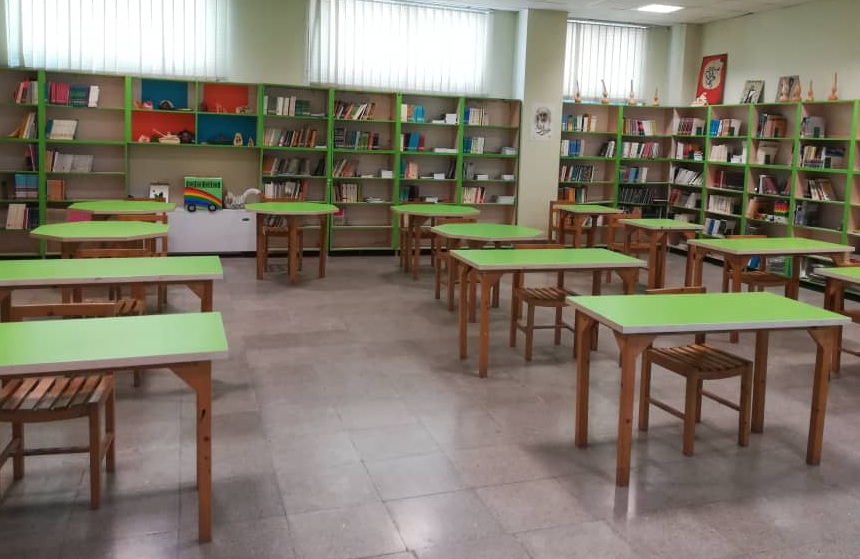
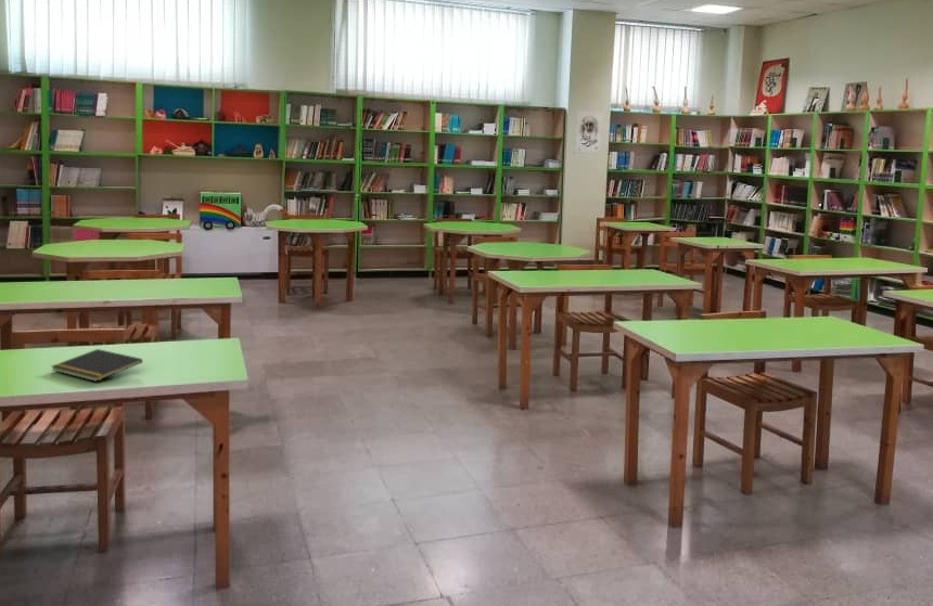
+ notepad [51,348,143,383]
